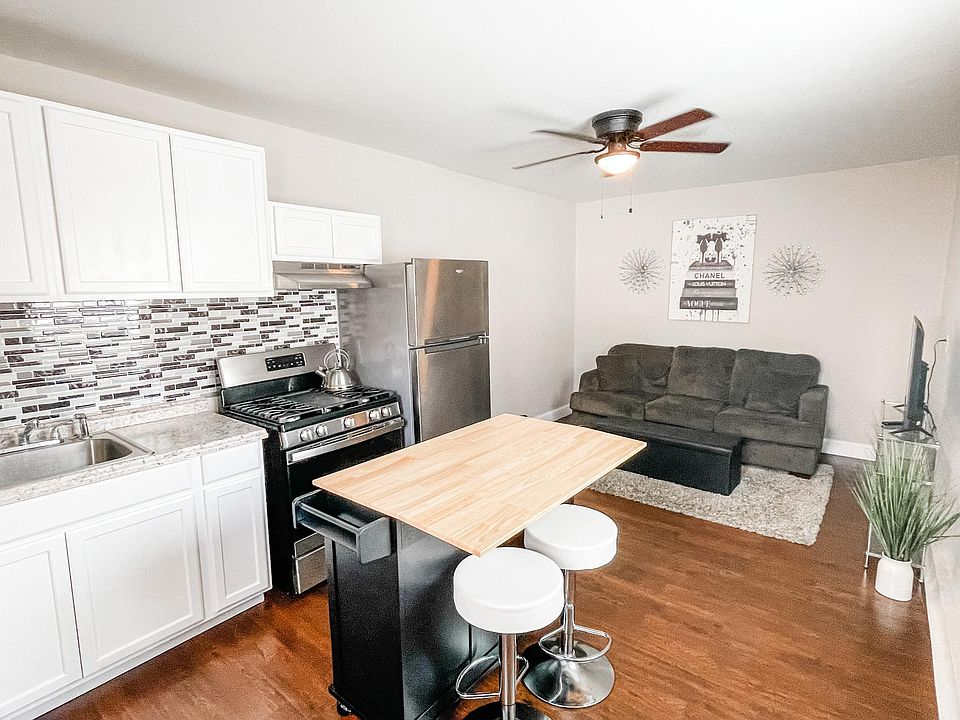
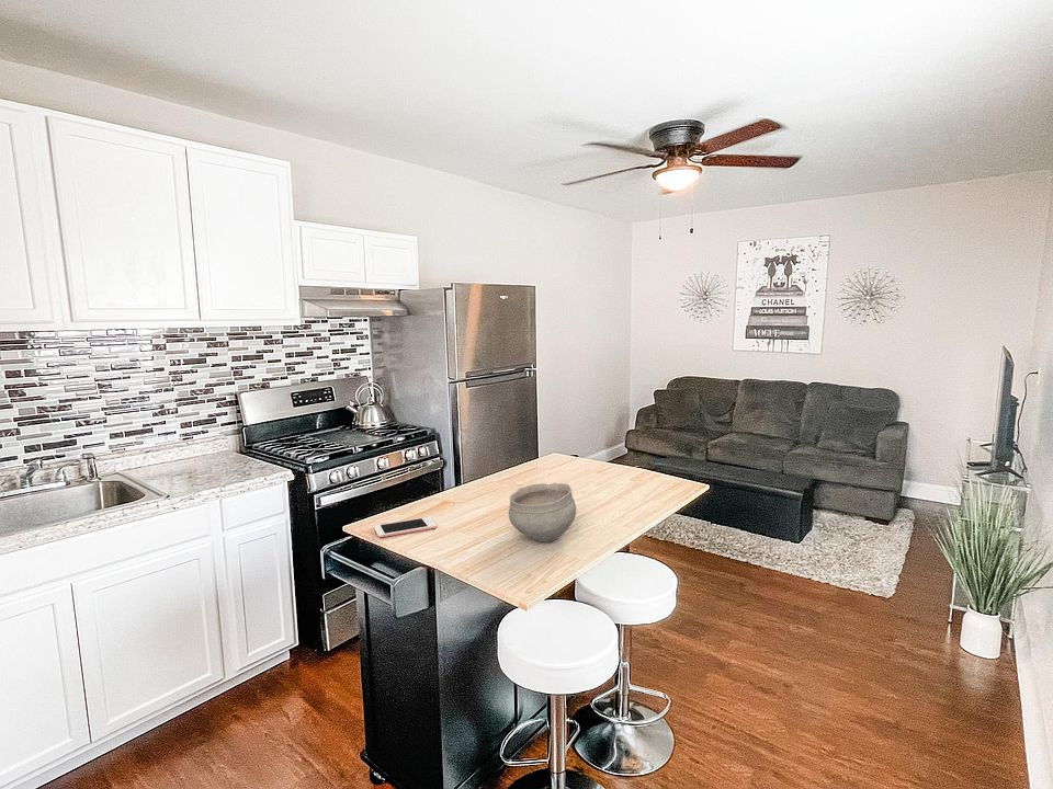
+ cell phone [373,516,438,538]
+ bowl [508,482,577,544]
